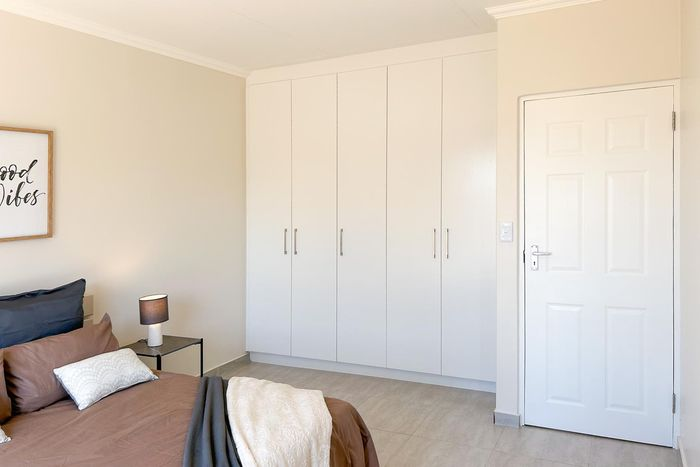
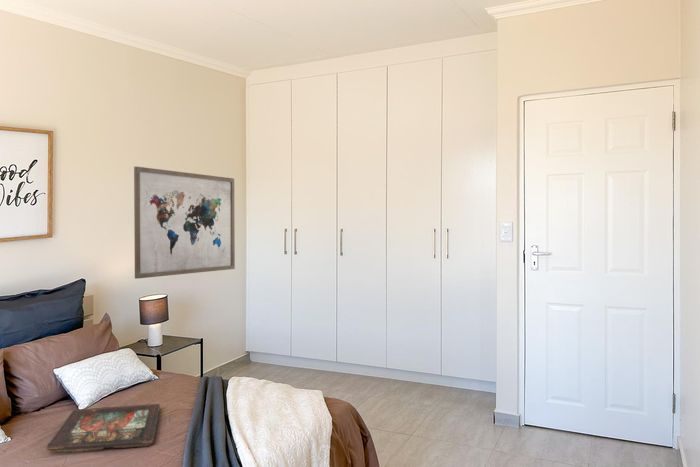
+ wall art [133,165,236,280]
+ decorative tray [45,403,161,453]
